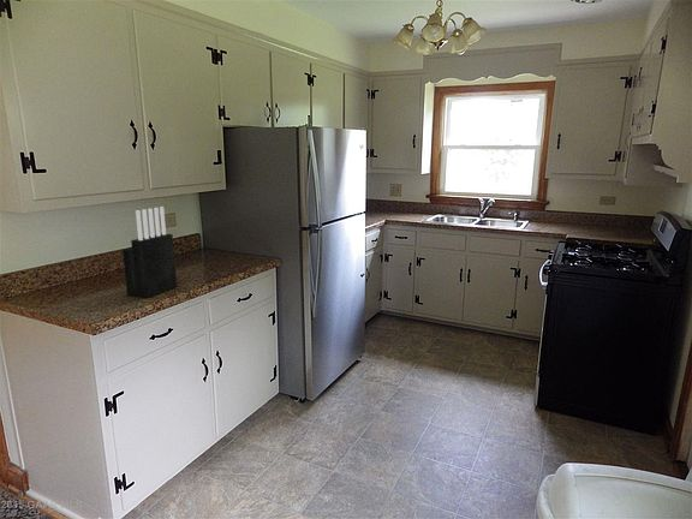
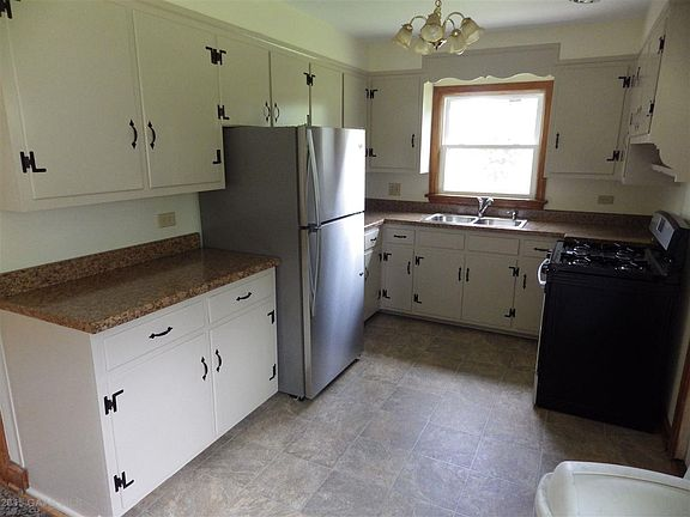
- knife block [121,205,178,299]
